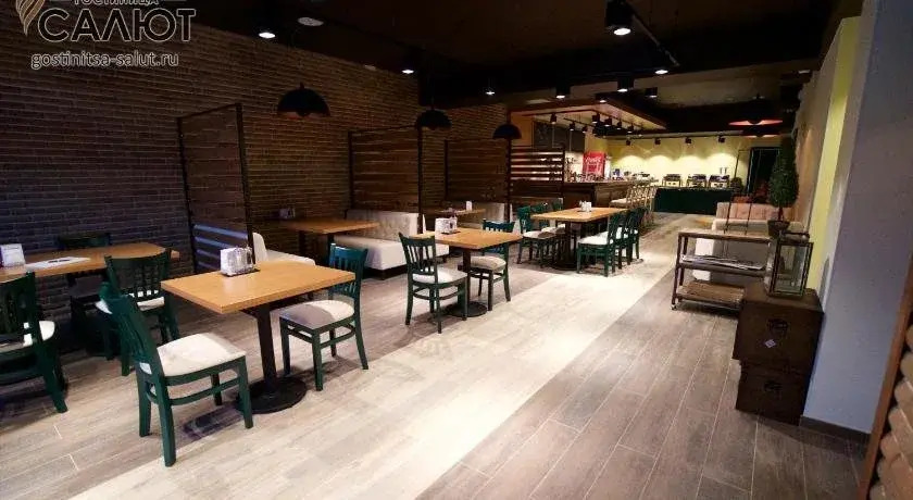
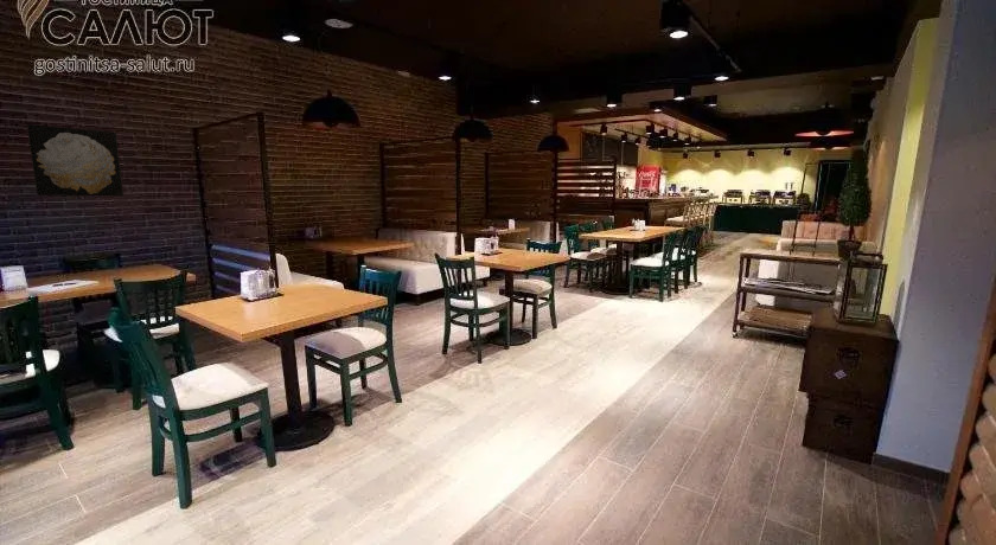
+ wall art [26,123,124,197]
